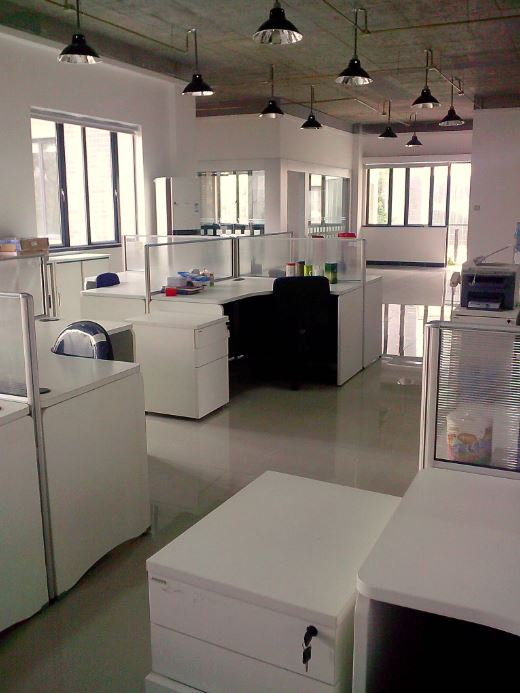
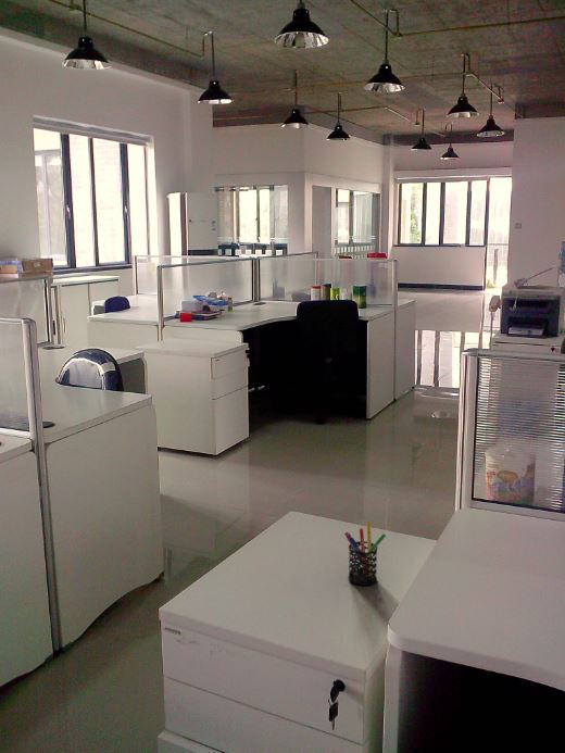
+ pen holder [343,522,387,587]
